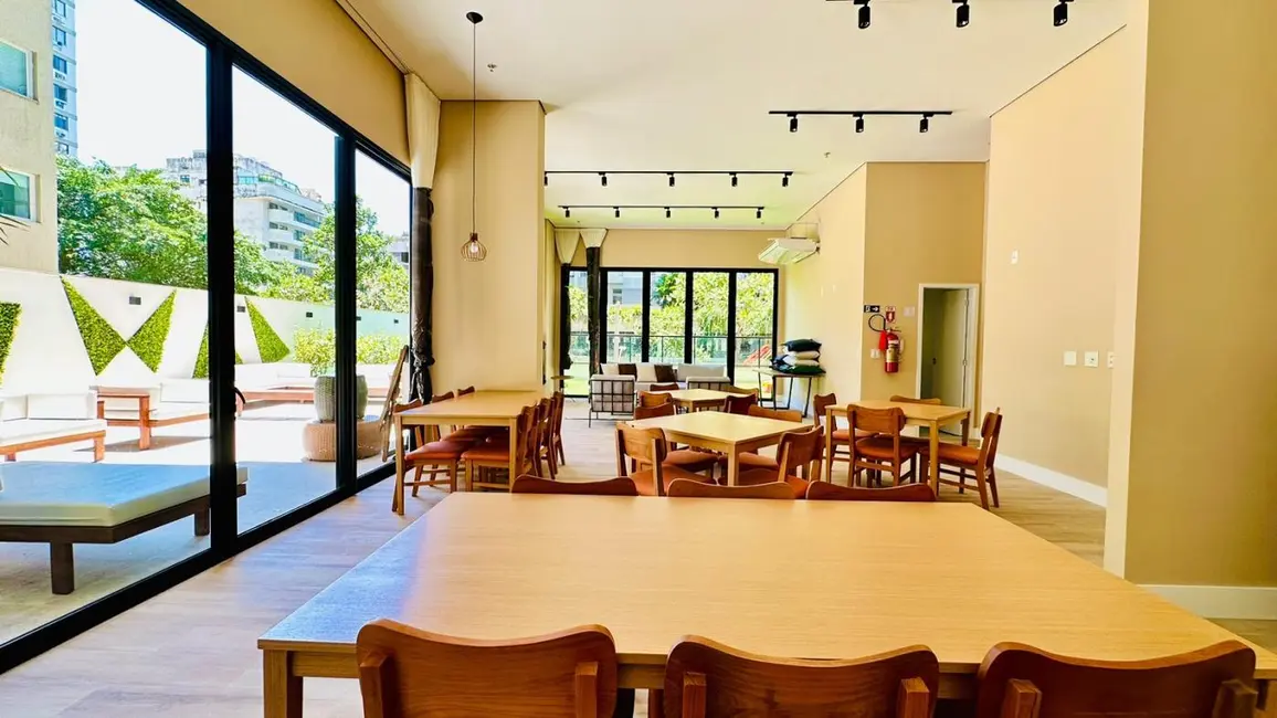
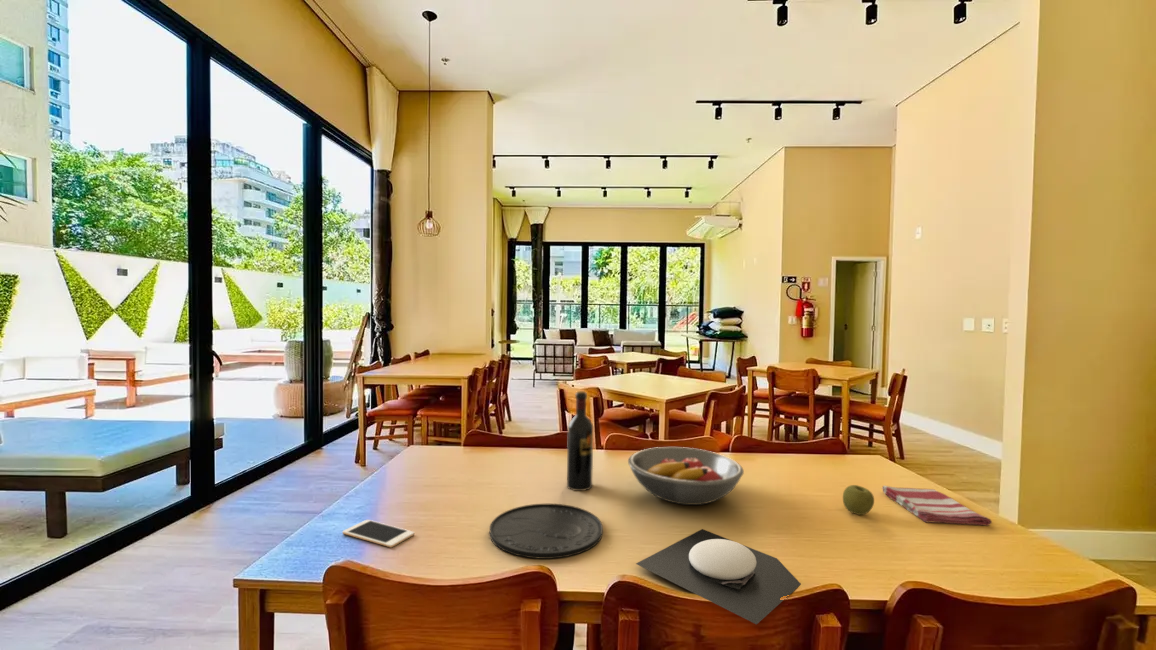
+ plate [489,503,604,560]
+ dish towel [881,485,993,527]
+ plate [635,528,802,625]
+ fruit bowl [627,446,745,506]
+ wine bottle [566,390,594,492]
+ apple [842,484,875,516]
+ cell phone [342,519,415,548]
